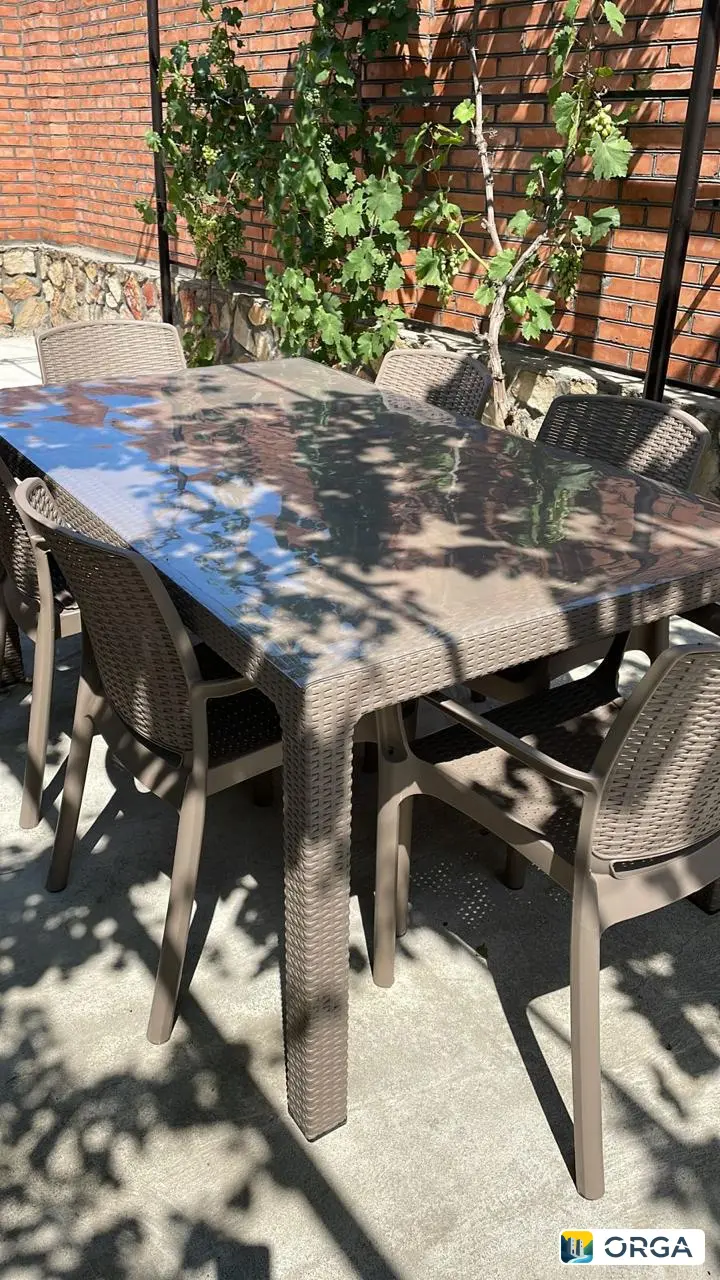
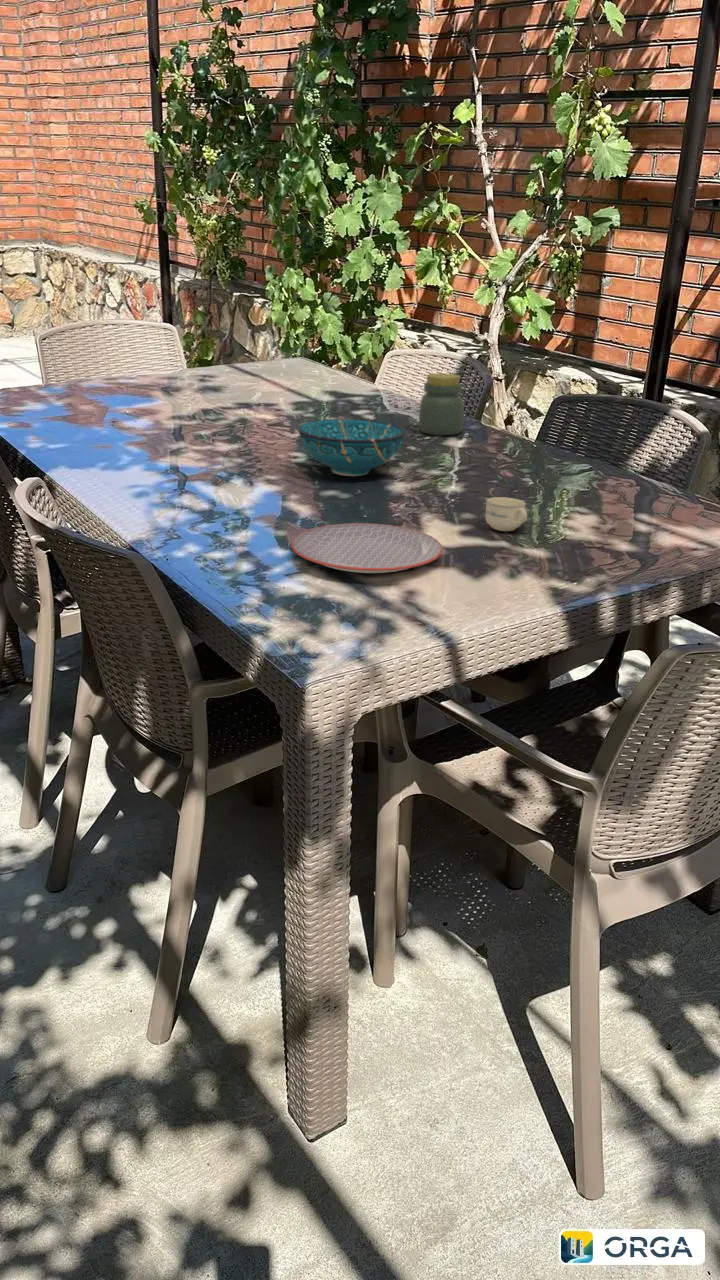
+ cup [485,496,528,532]
+ decorative bowl [297,418,406,477]
+ jar [418,372,465,436]
+ plate [291,522,443,574]
